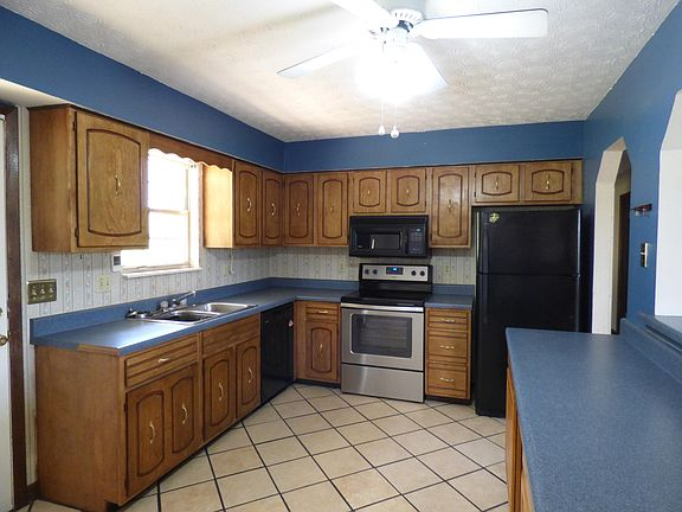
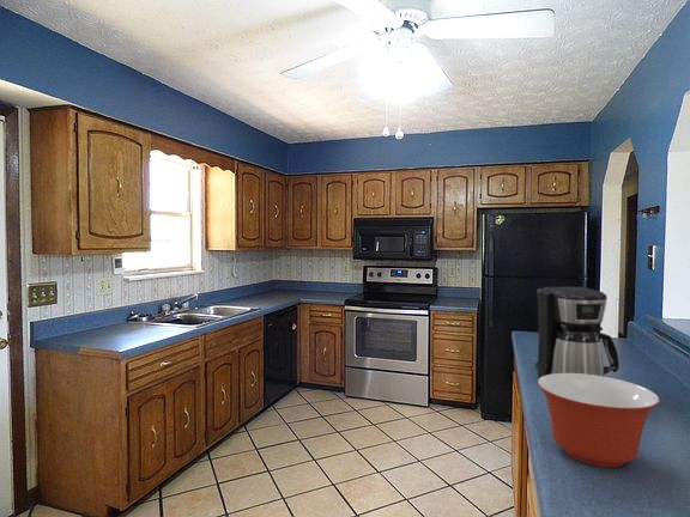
+ coffee maker [534,286,621,378]
+ mixing bowl [537,373,661,468]
